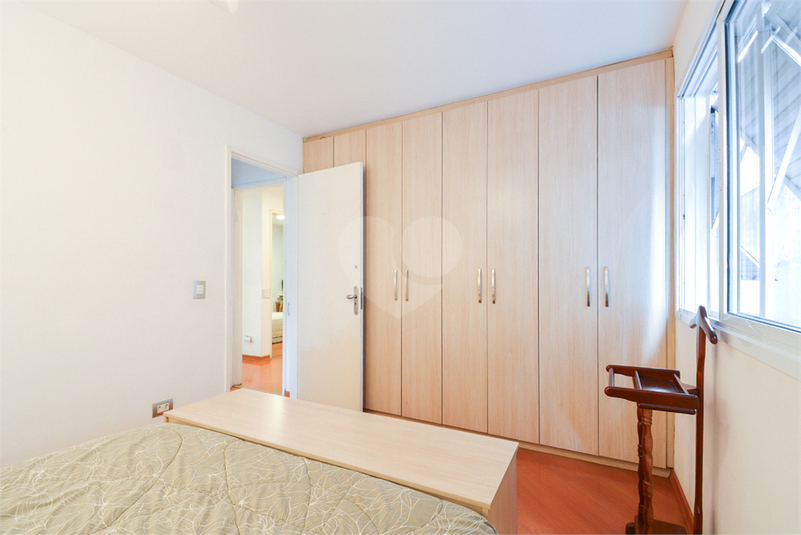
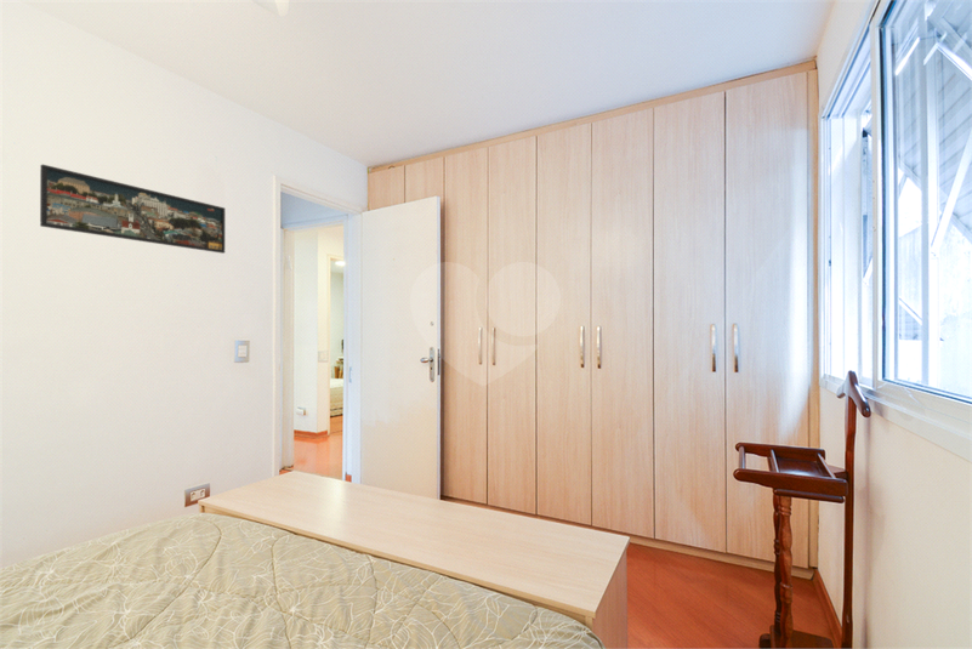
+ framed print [39,164,226,255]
